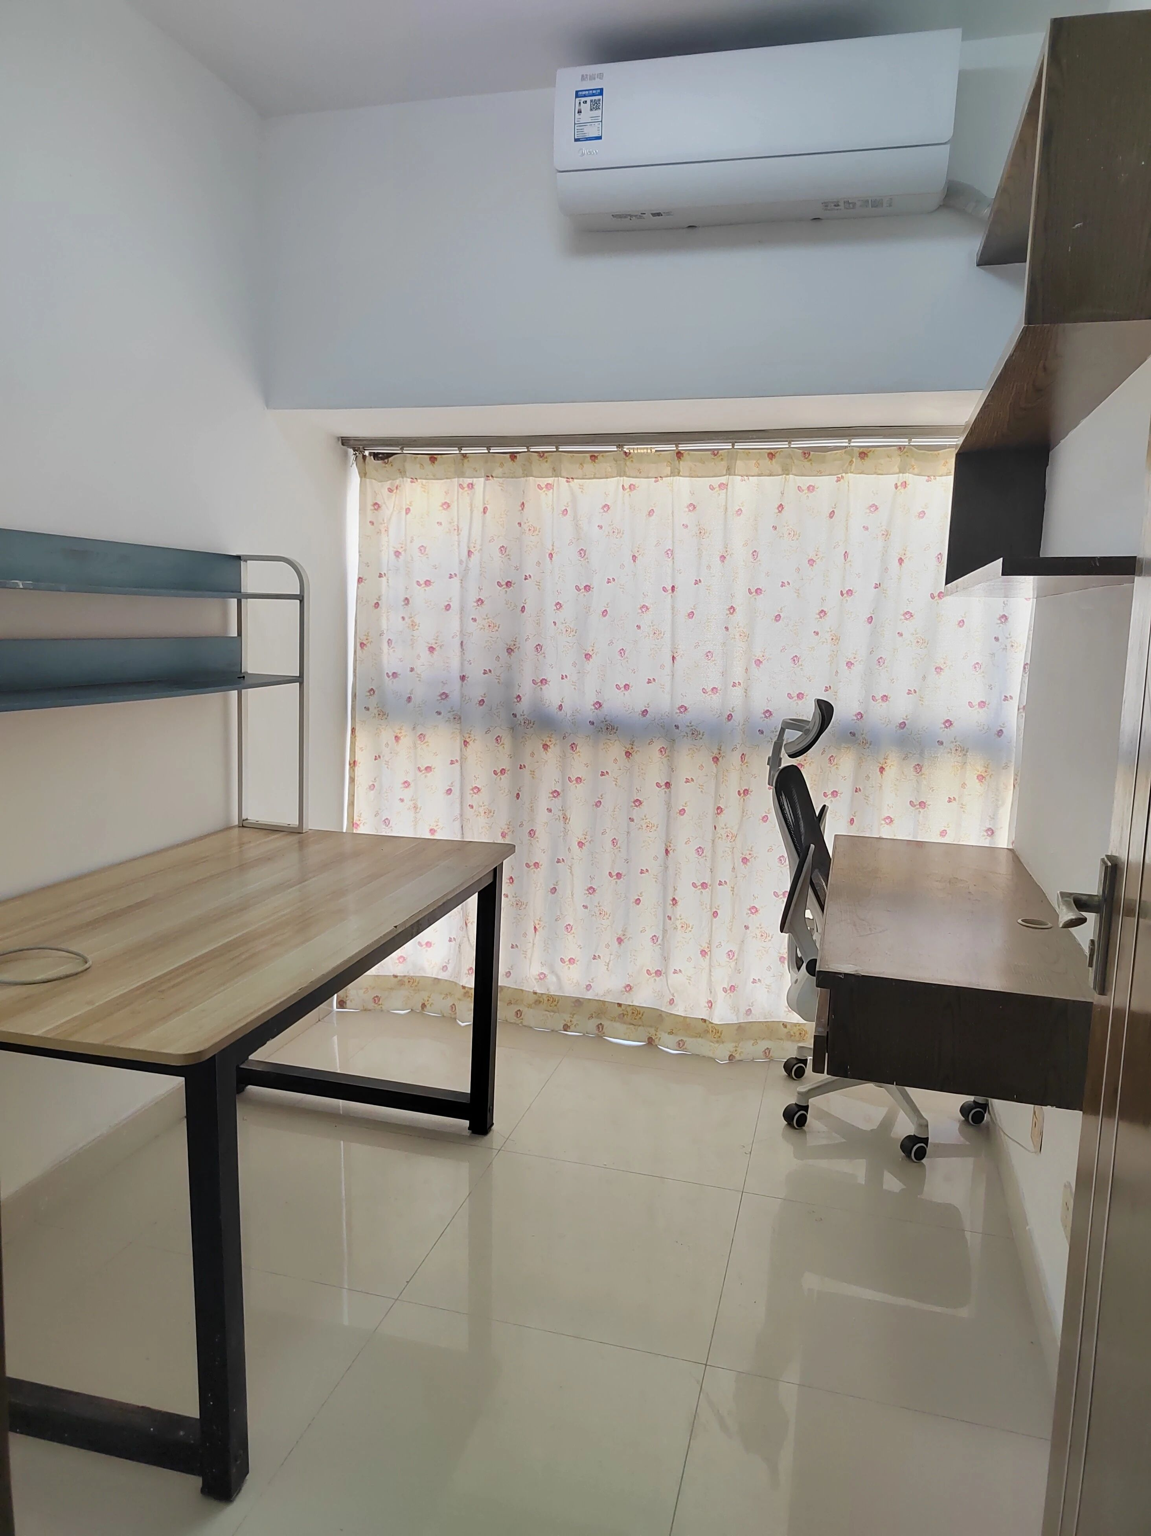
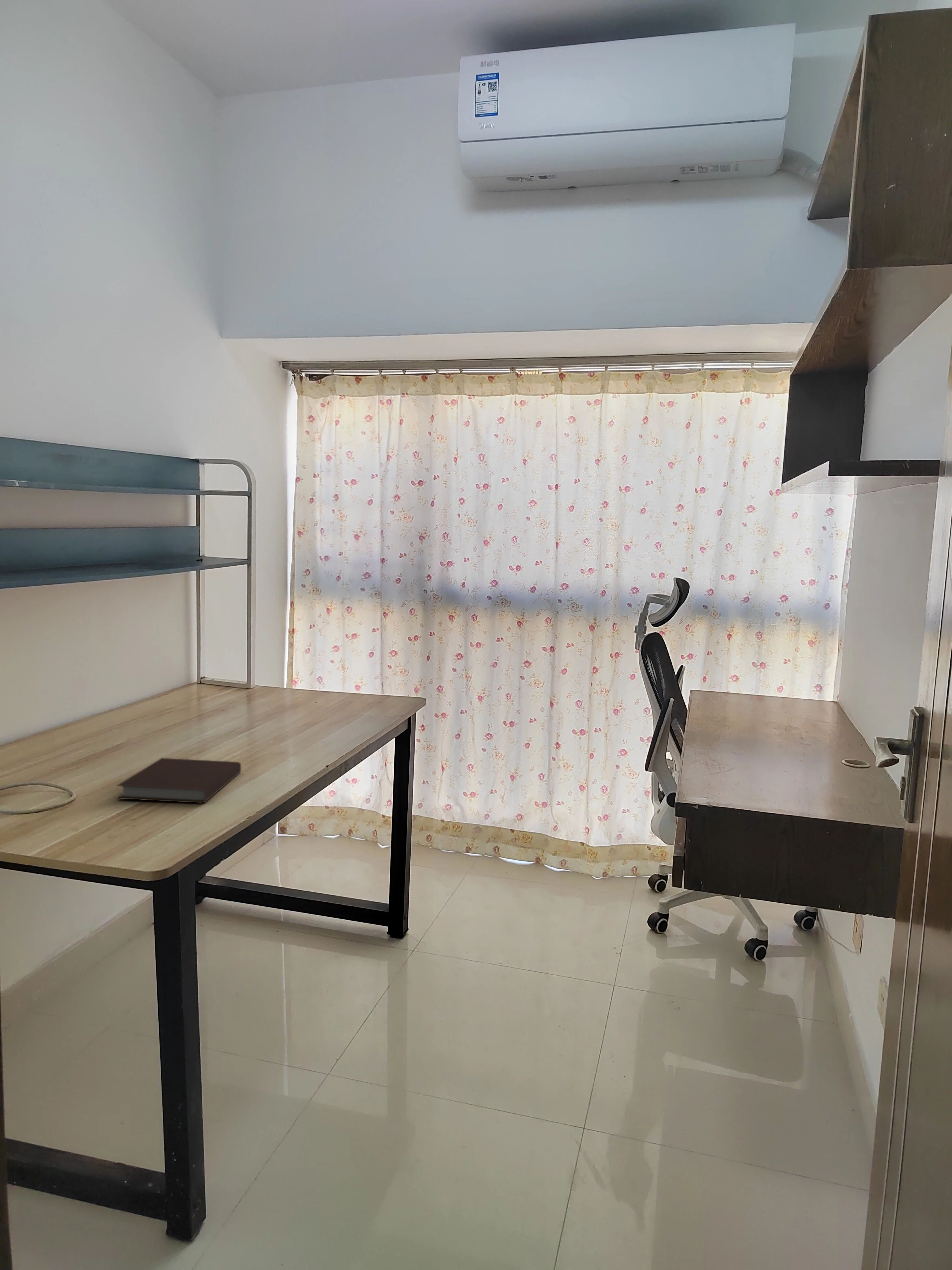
+ notebook [116,758,241,803]
